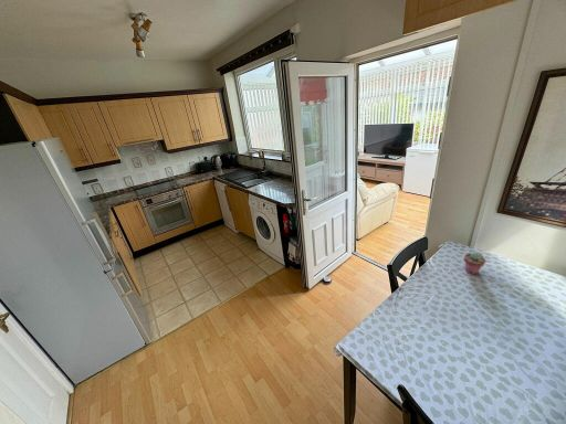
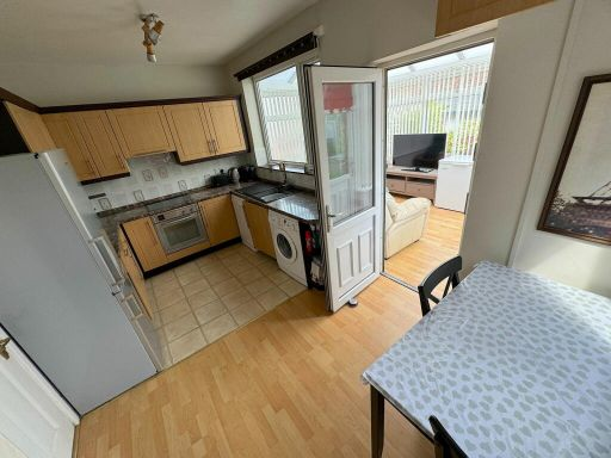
- potted succulent [463,252,486,275]
